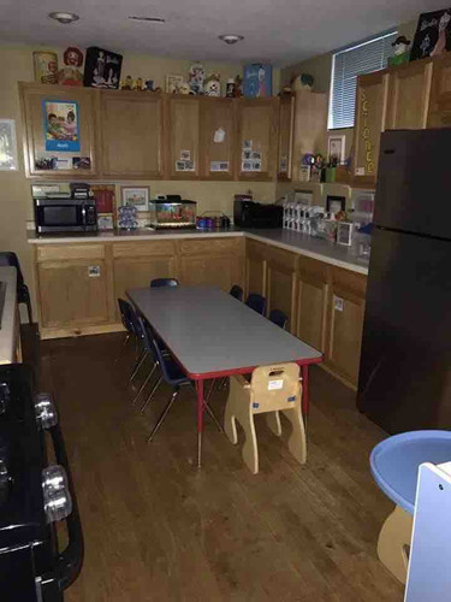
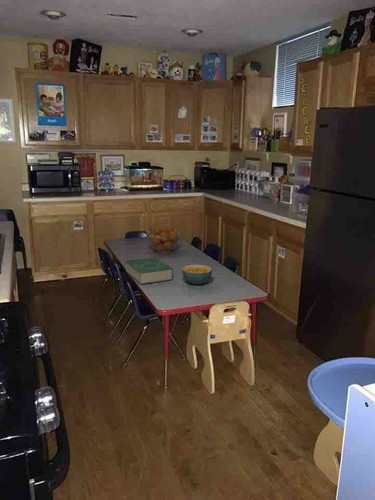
+ book [124,256,174,285]
+ fruit basket [146,225,181,254]
+ cereal bowl [181,264,213,286]
